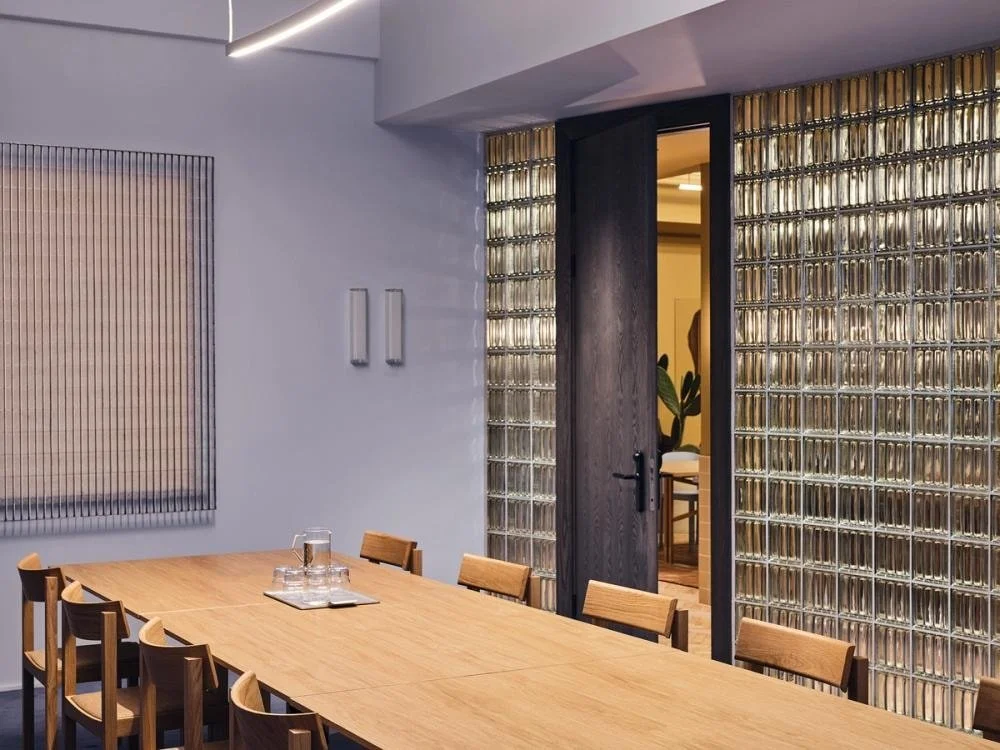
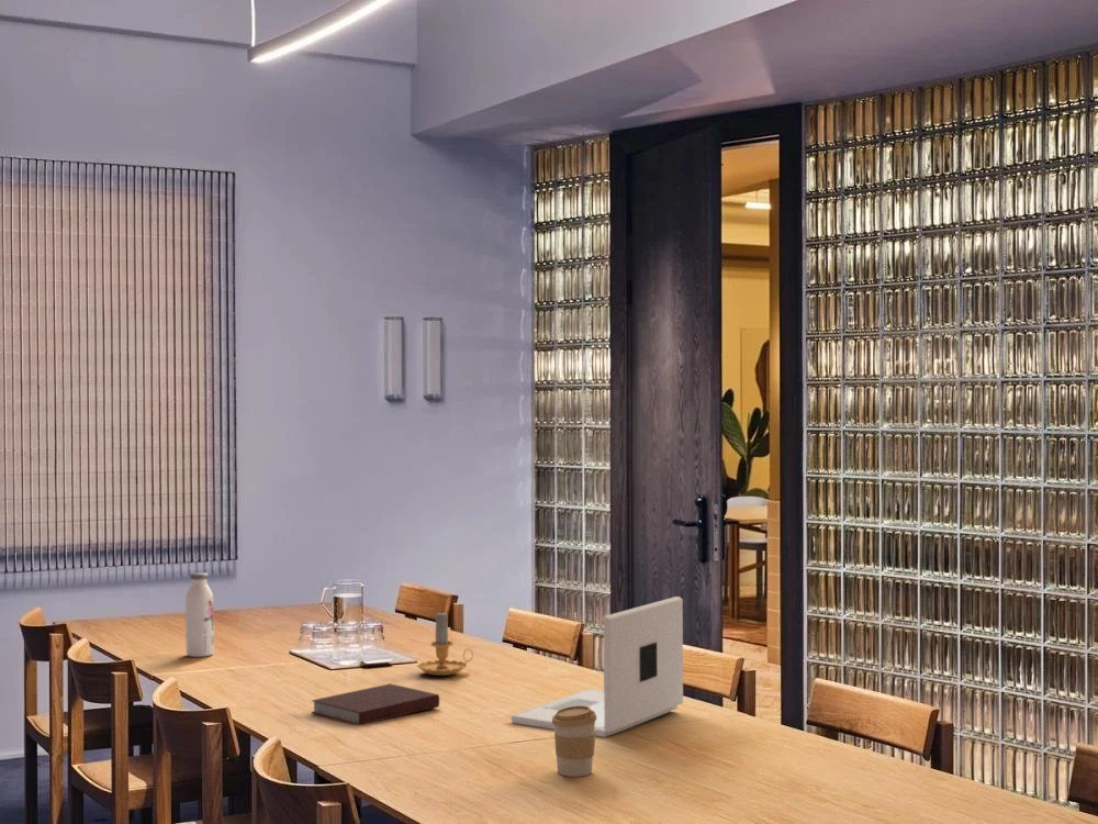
+ notebook [311,682,440,725]
+ water bottle [184,571,215,658]
+ coffee cup [551,705,597,778]
+ candle [417,609,474,677]
+ laptop [509,595,684,738]
